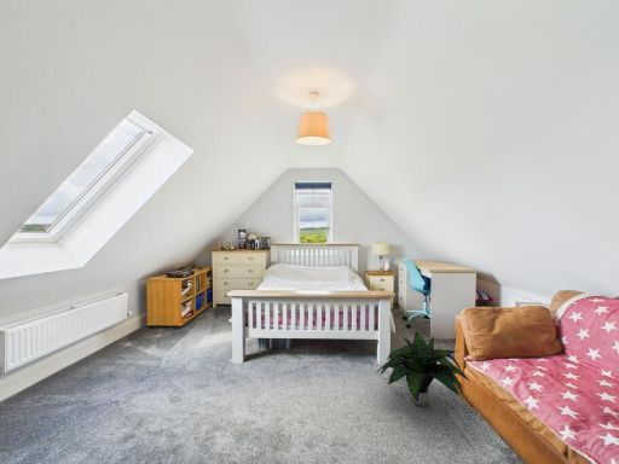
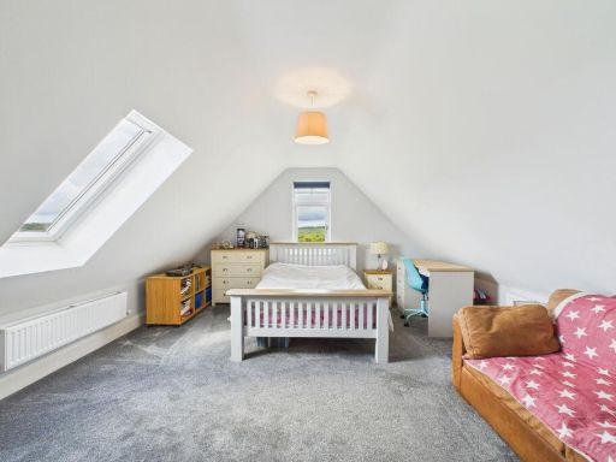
- potted plant [374,330,472,407]
